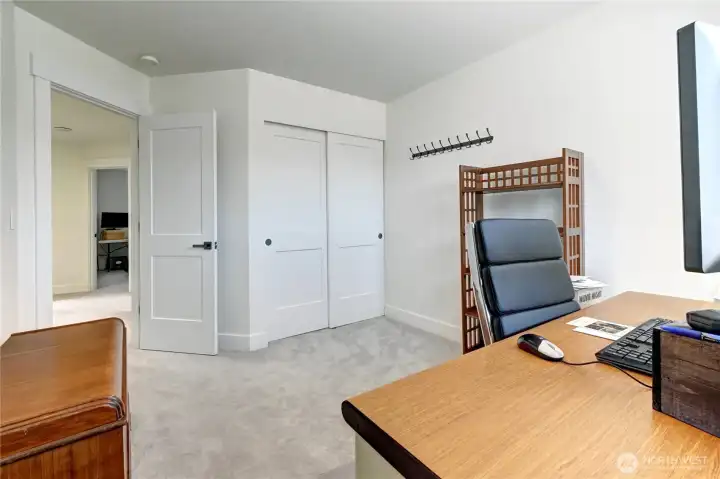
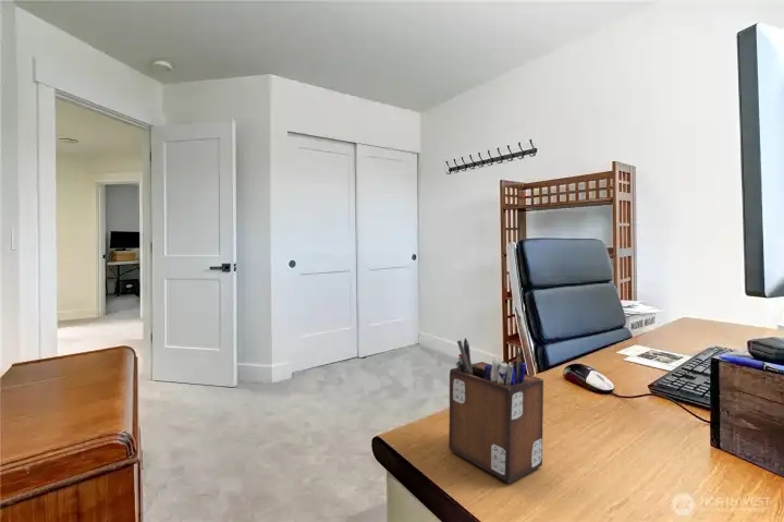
+ desk organizer [448,337,544,484]
